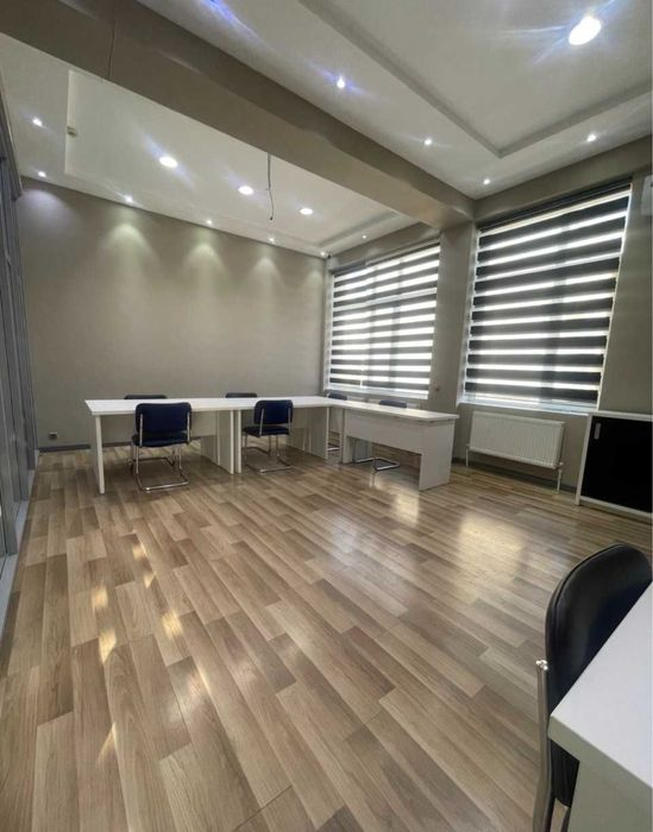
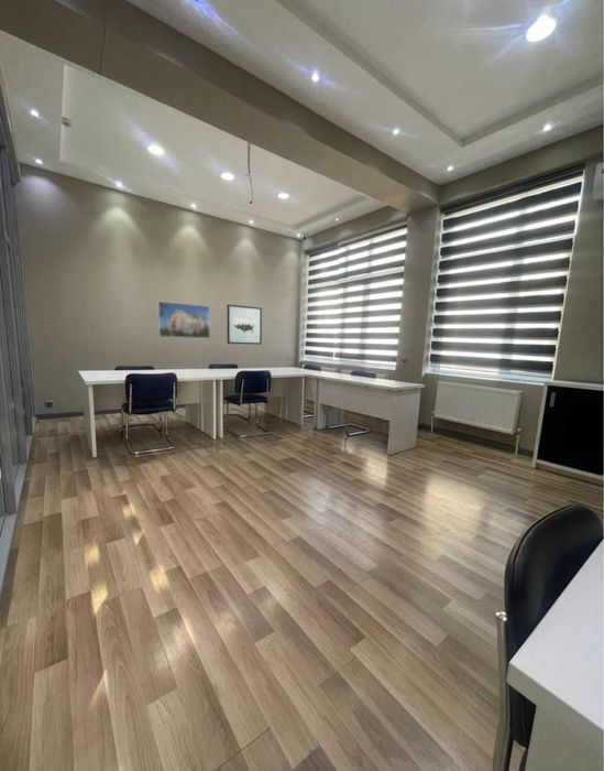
+ wall art [227,304,263,346]
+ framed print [156,300,211,339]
